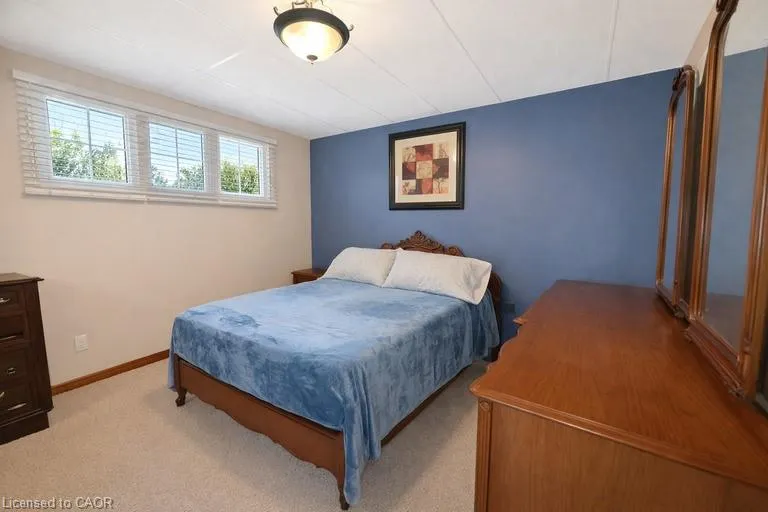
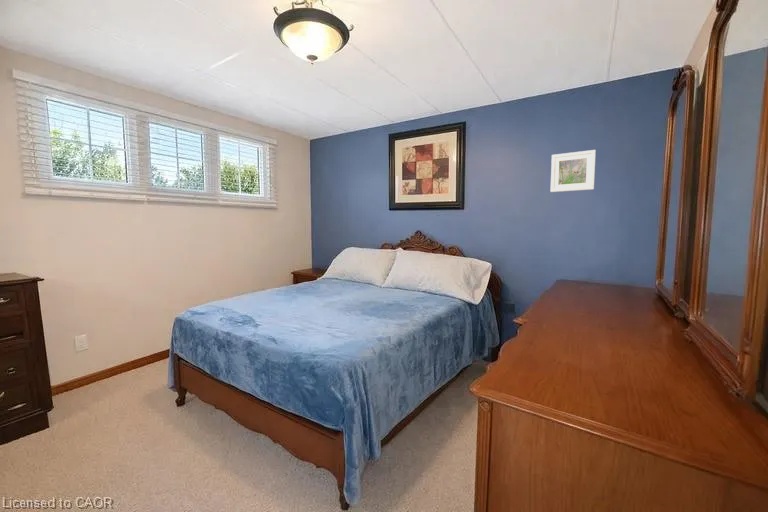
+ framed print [549,149,597,193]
